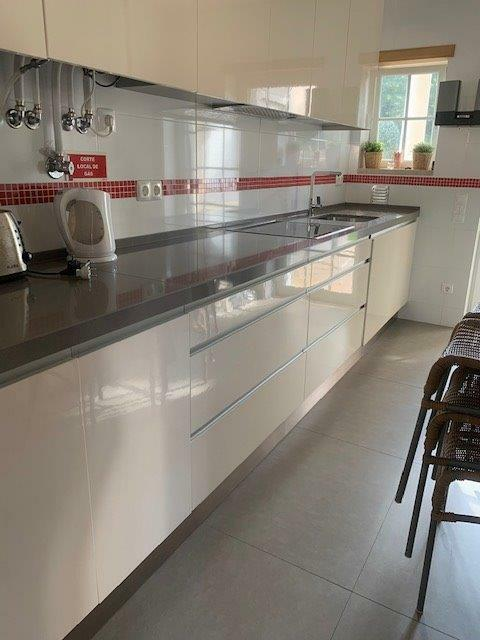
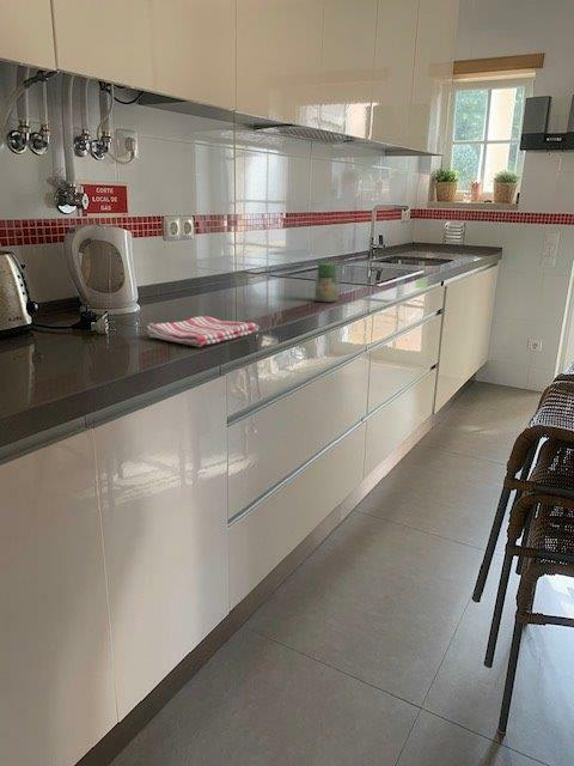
+ dish towel [146,315,261,348]
+ jar [313,262,340,303]
